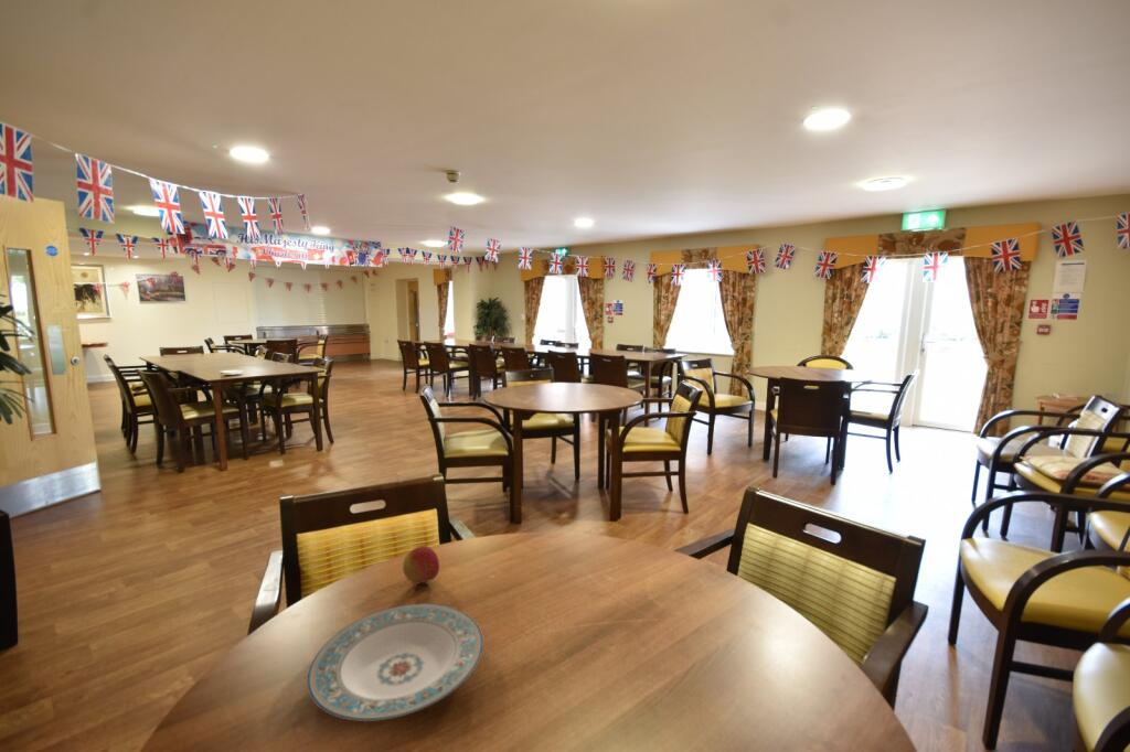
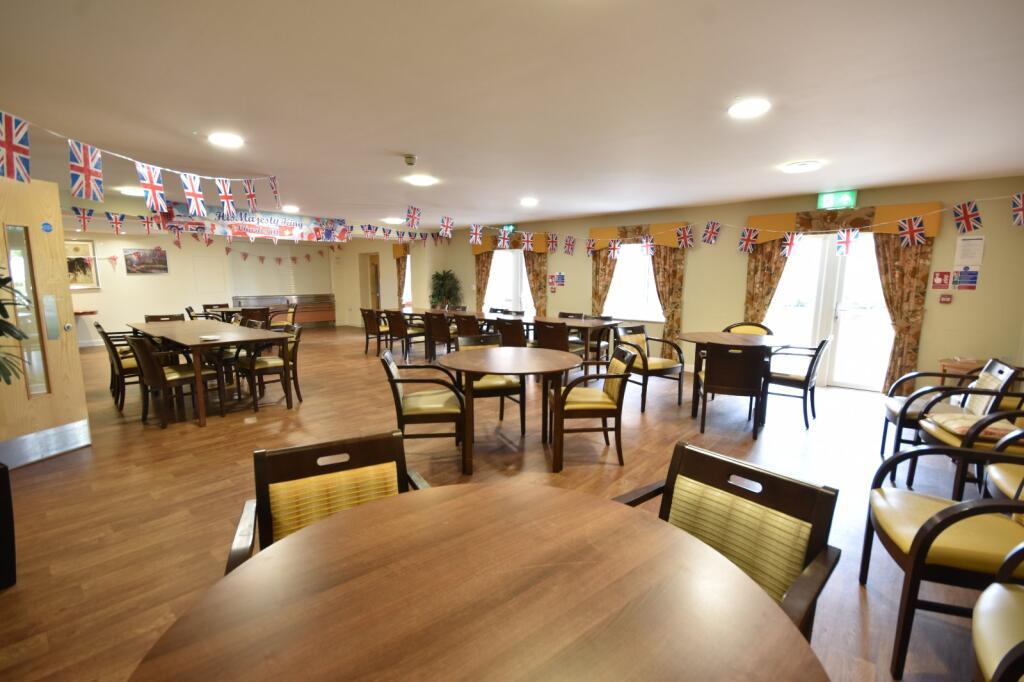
- apple [402,545,440,586]
- plate [306,602,484,722]
